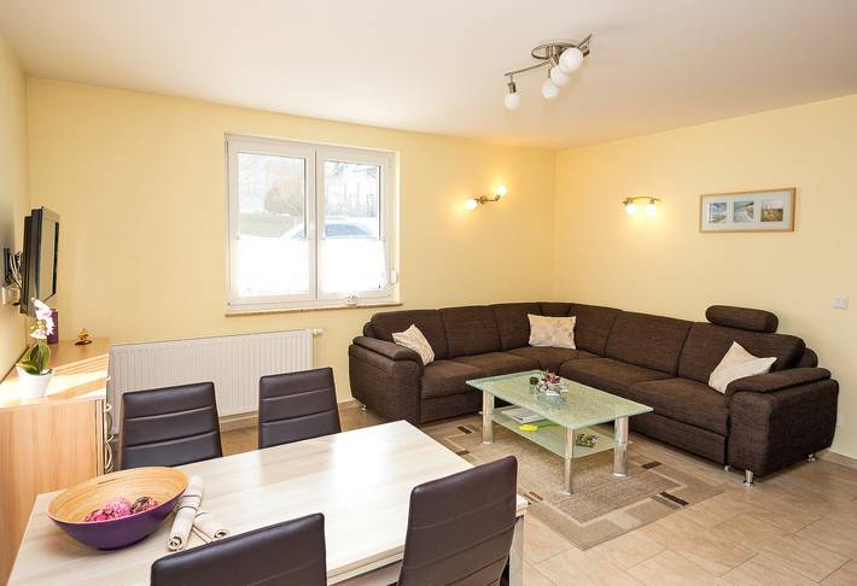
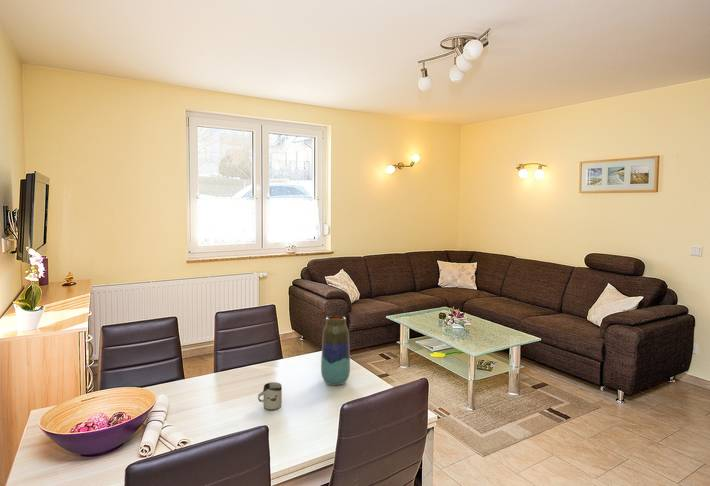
+ vase [320,315,351,386]
+ cup [257,381,283,411]
